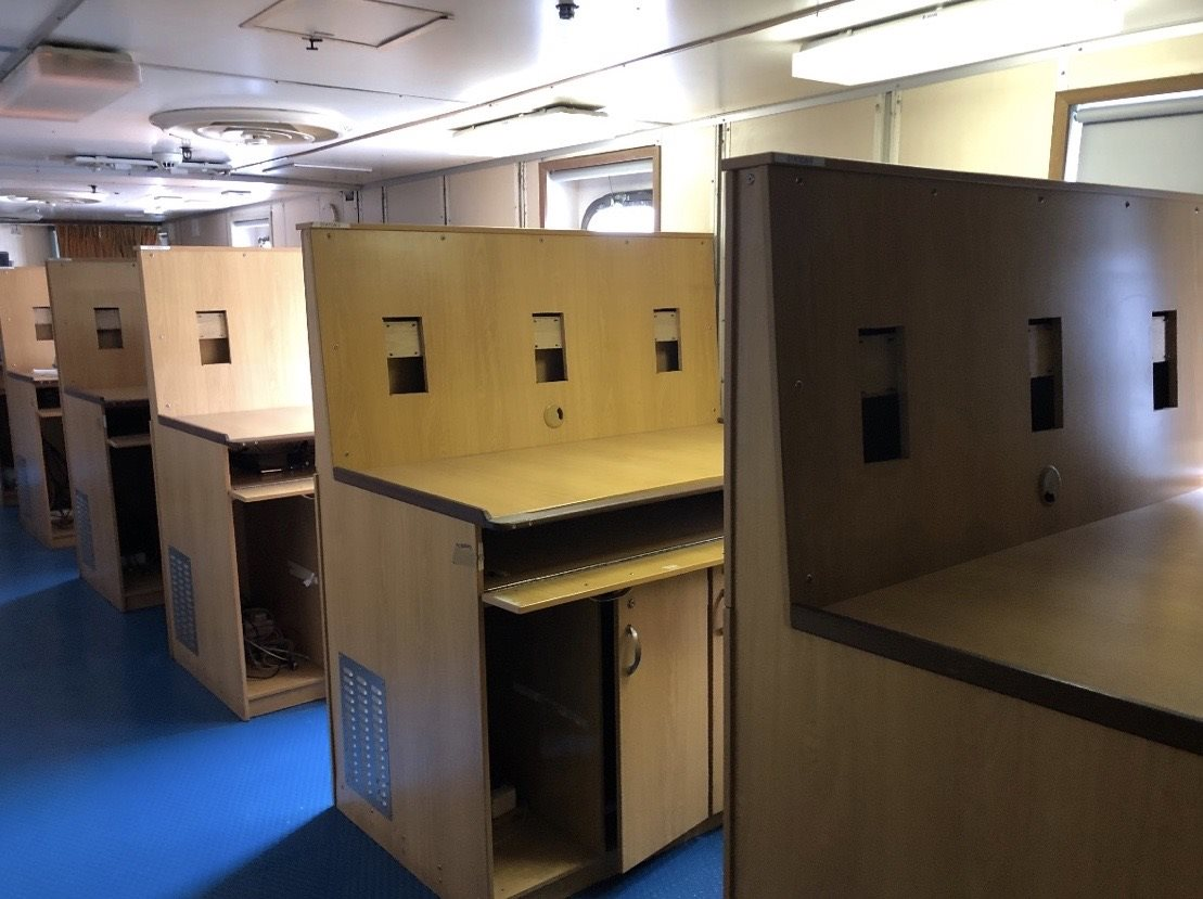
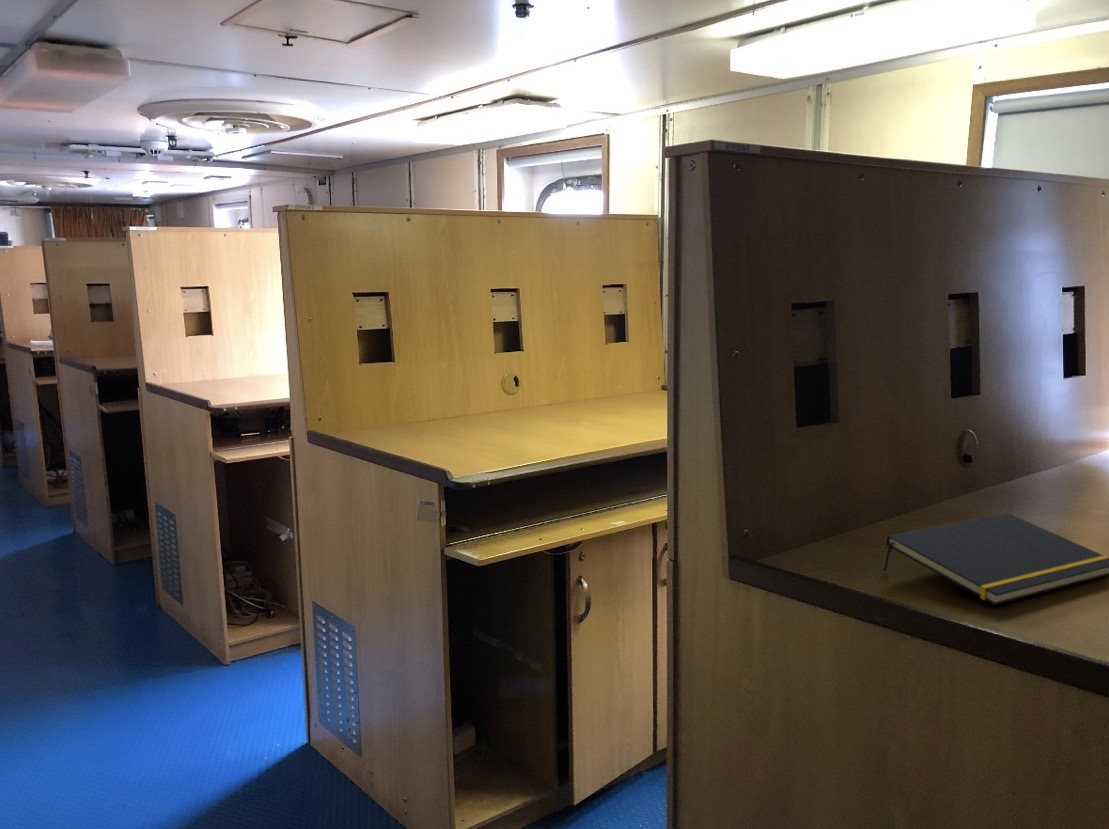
+ notepad [882,512,1109,606]
